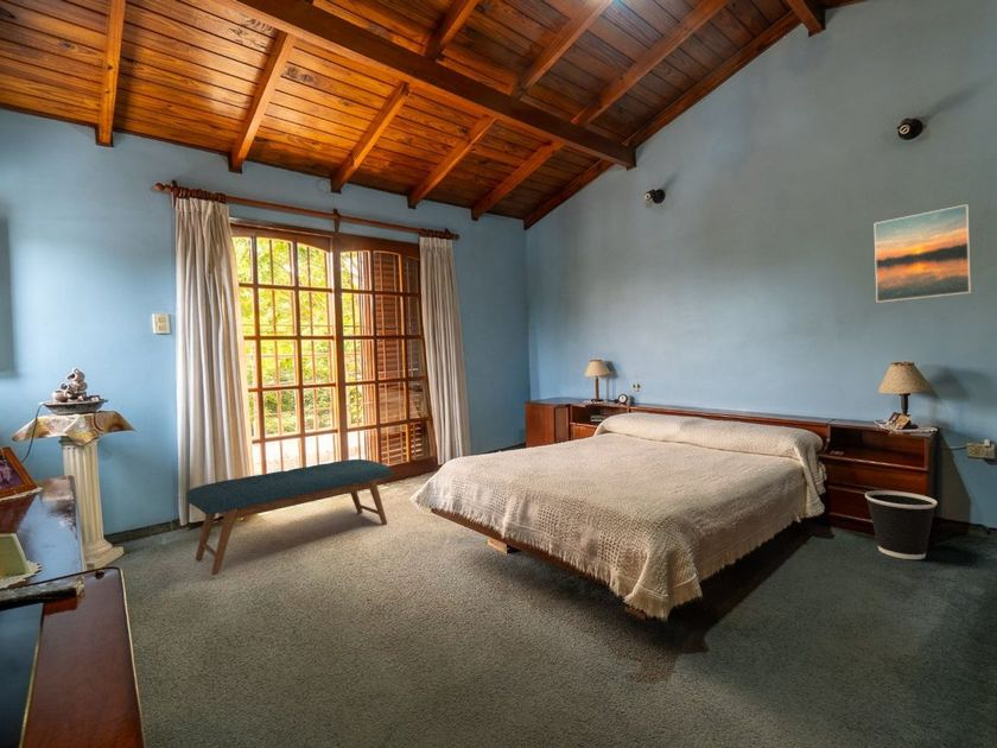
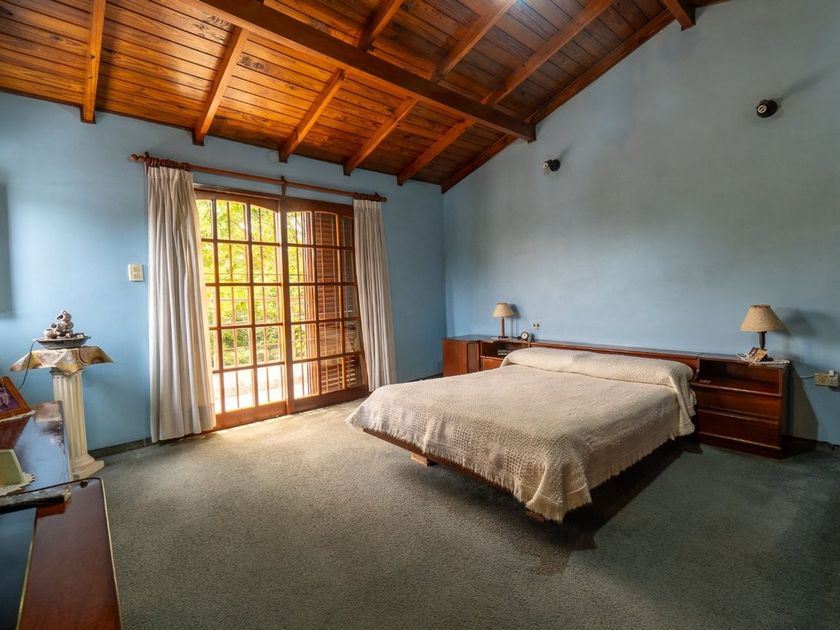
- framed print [874,203,972,304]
- wastebasket [864,490,938,560]
- bench [186,458,392,577]
